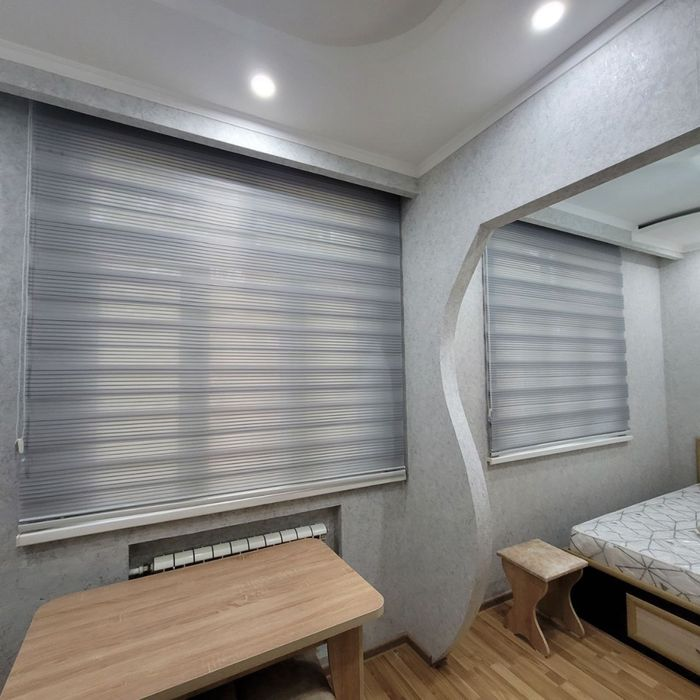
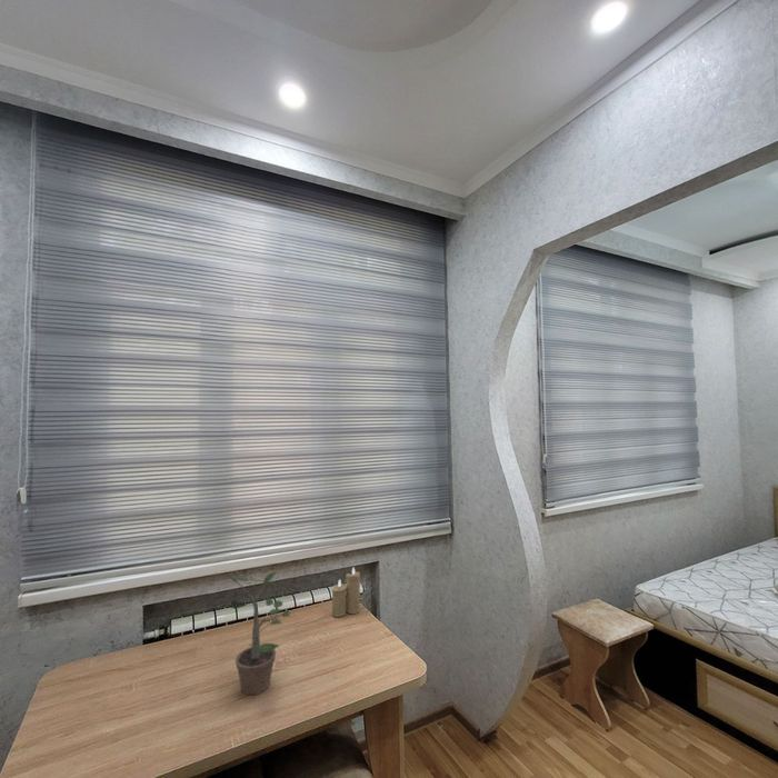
+ potted plant [228,570,291,696]
+ candle [331,567,361,618]
